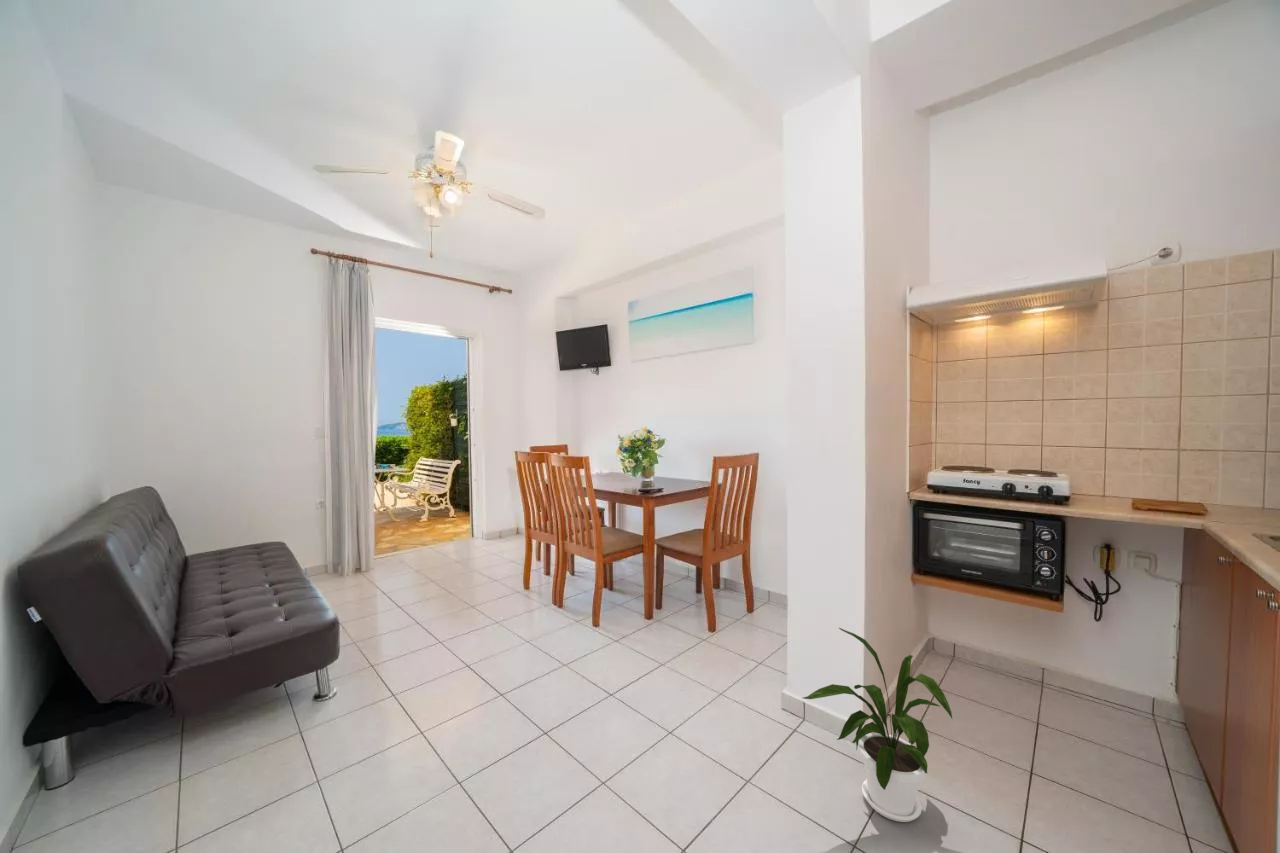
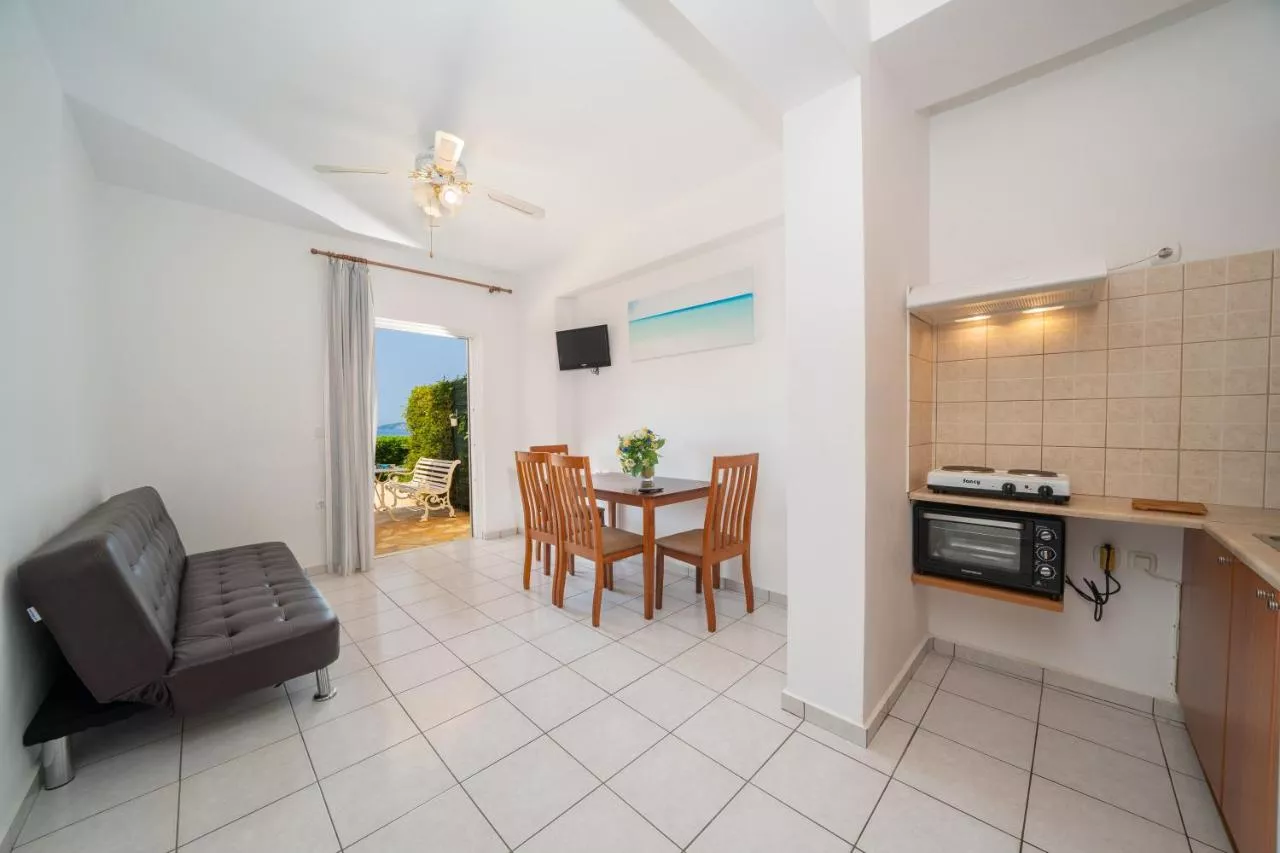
- house plant [802,627,953,823]
